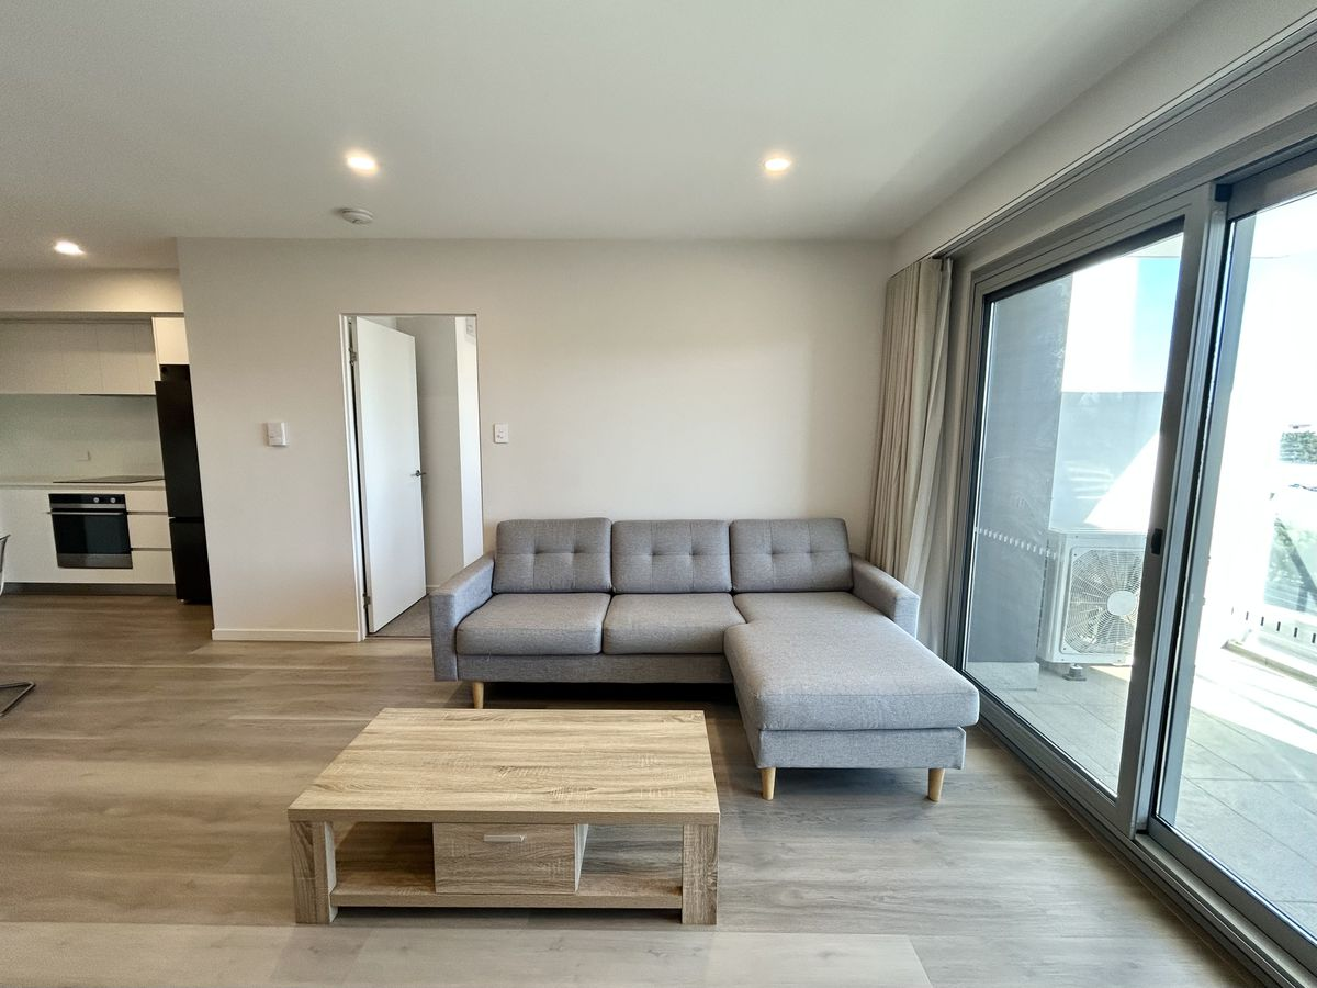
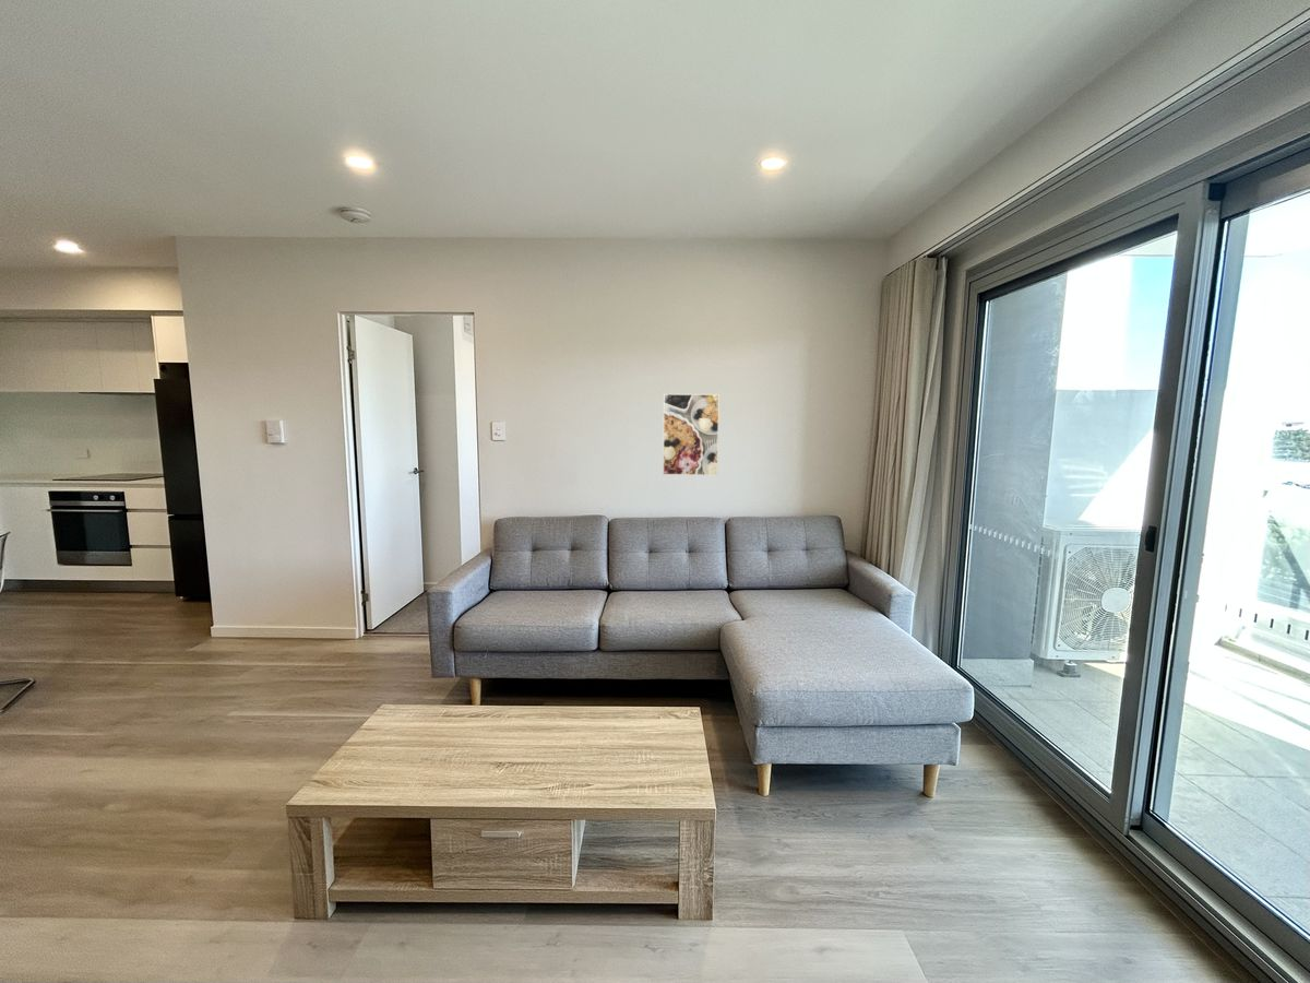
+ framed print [662,393,720,476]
